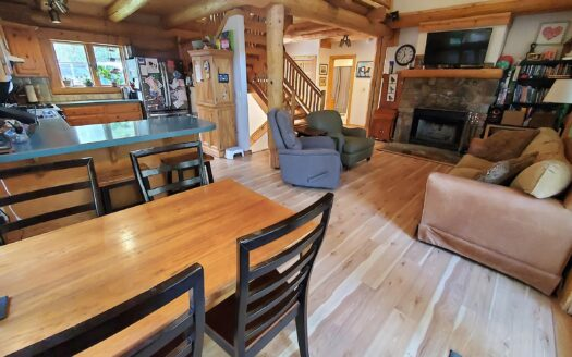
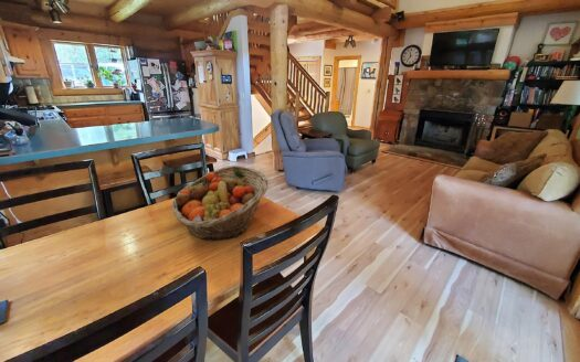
+ fruit basket [171,164,270,241]
